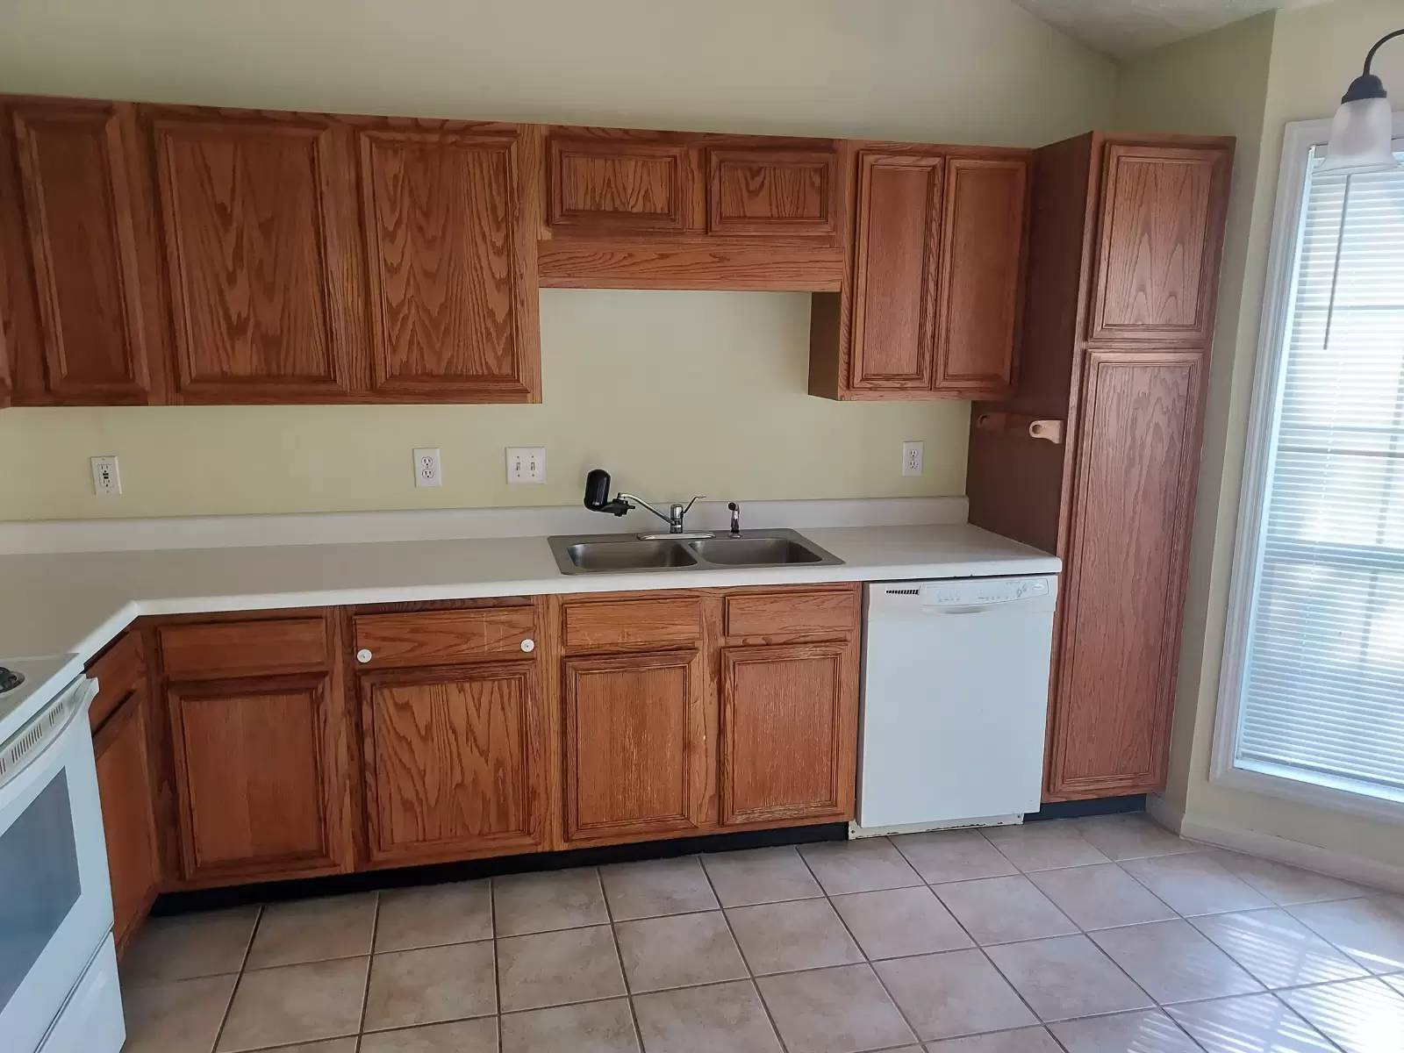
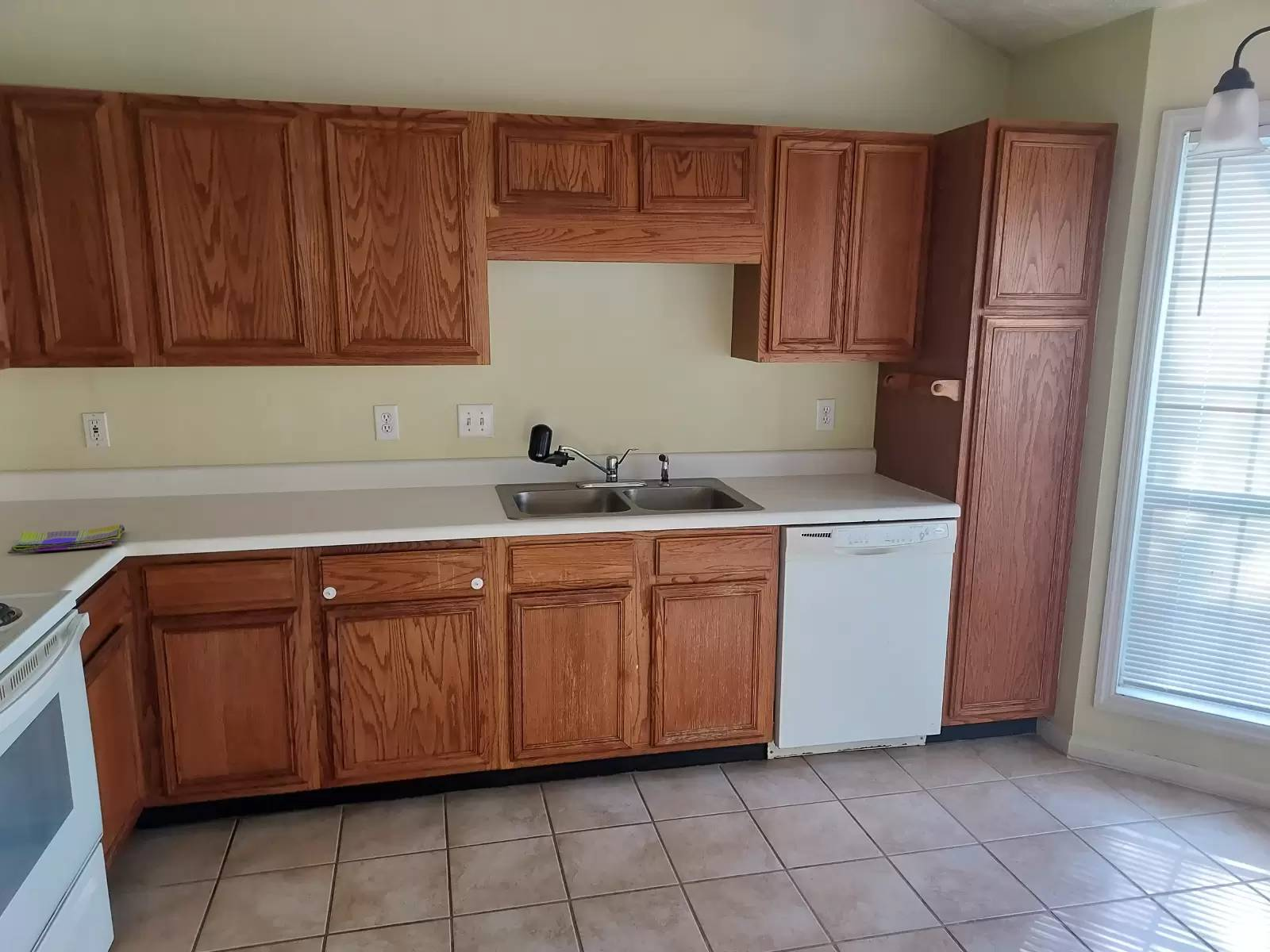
+ dish towel [6,524,125,555]
